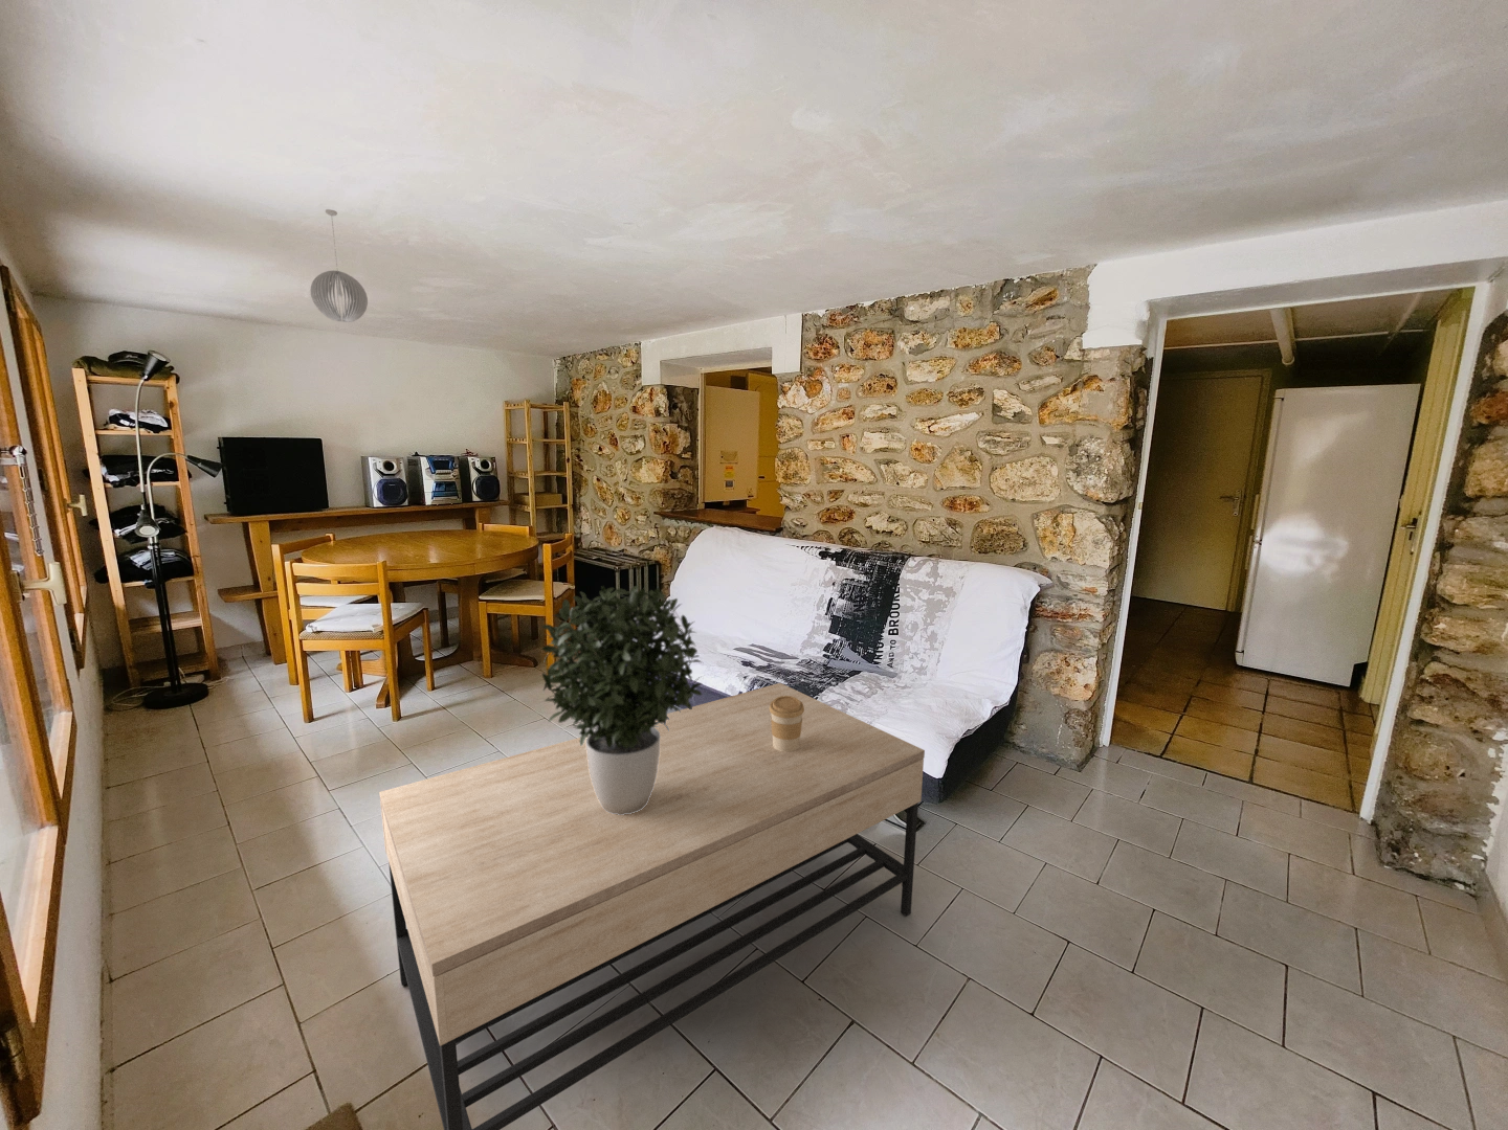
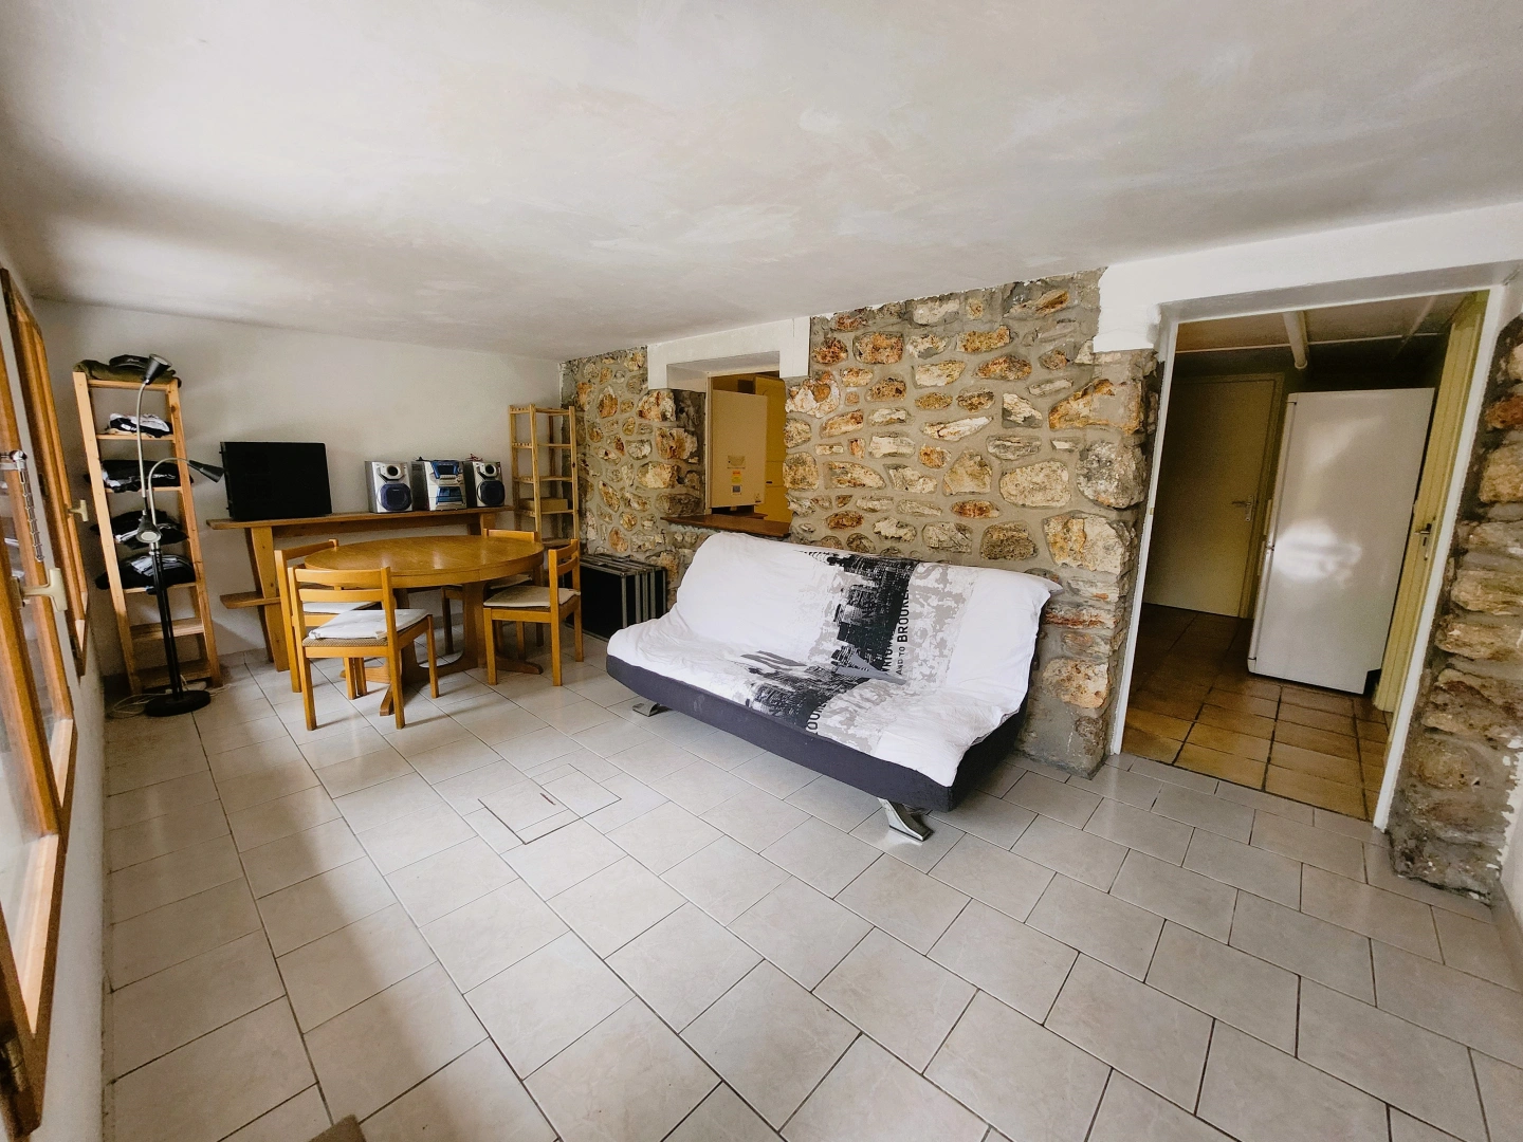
- coffee cup [769,696,804,753]
- pendant light [310,208,368,323]
- potted plant [540,585,704,815]
- coffee table [378,683,926,1130]
